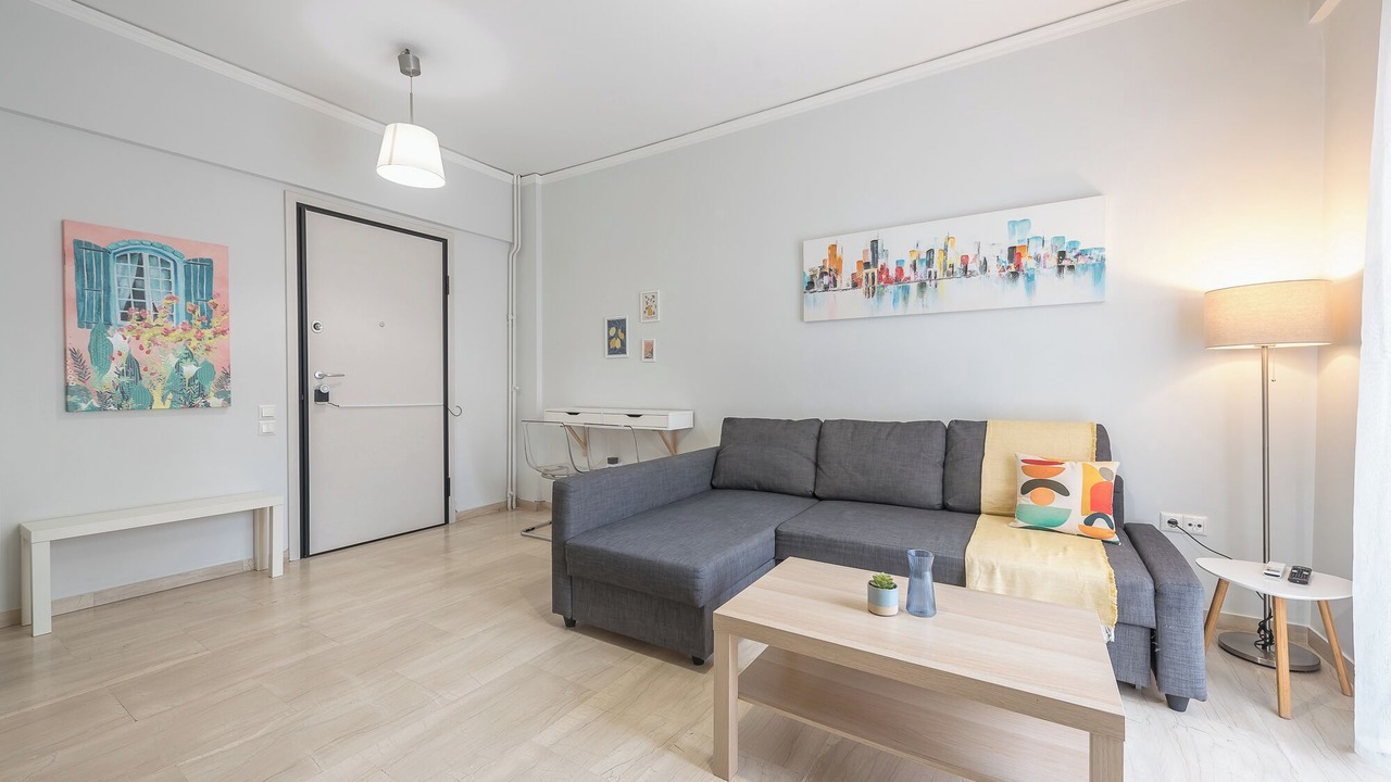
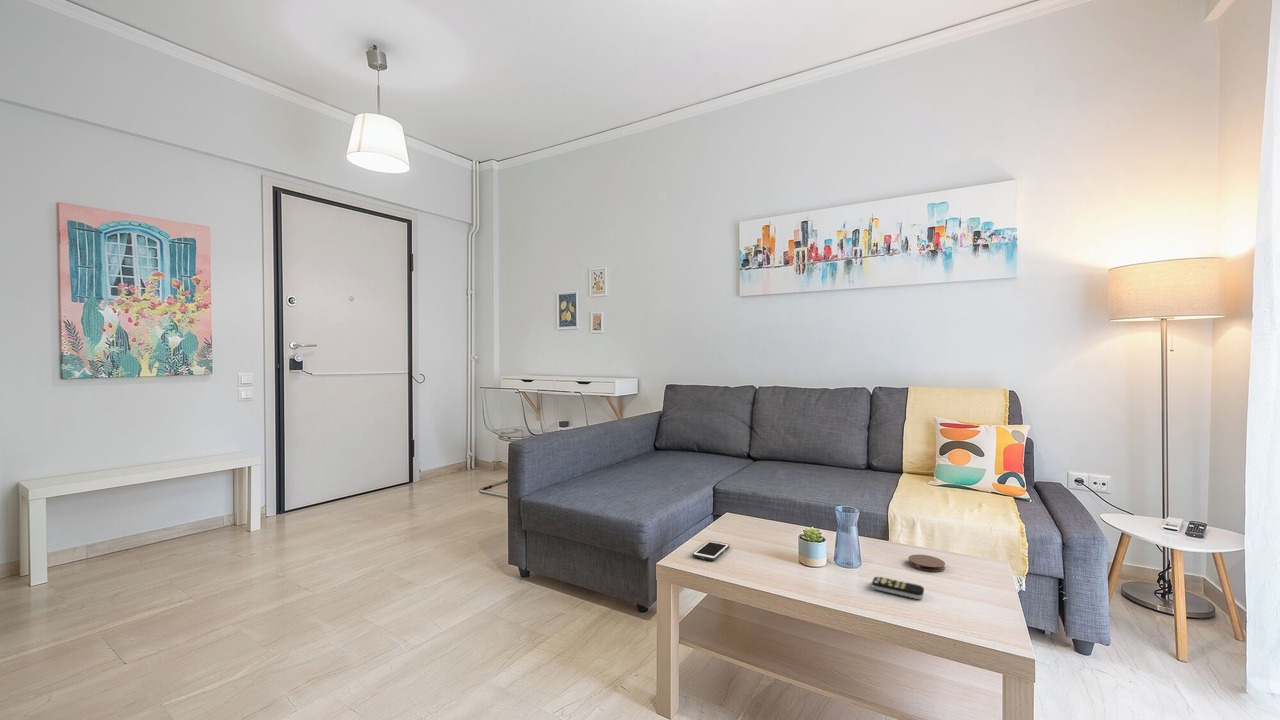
+ cell phone [692,540,731,562]
+ remote control [871,575,925,600]
+ coaster [908,554,946,573]
